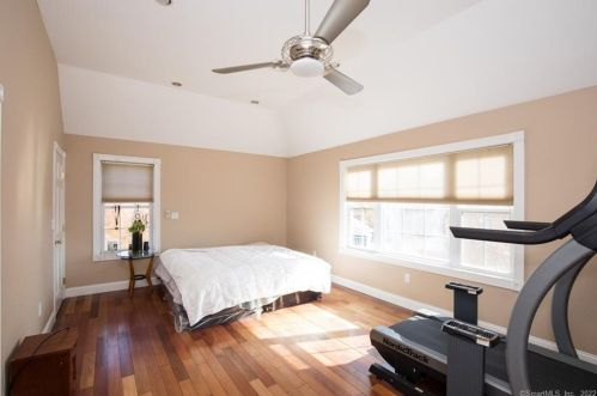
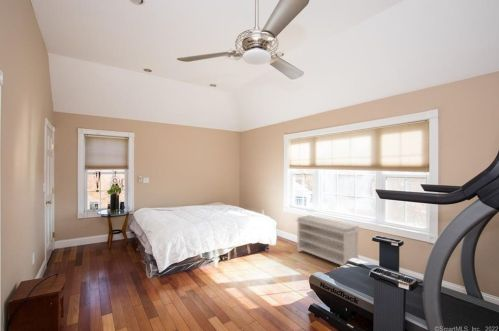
+ bench [295,214,362,267]
